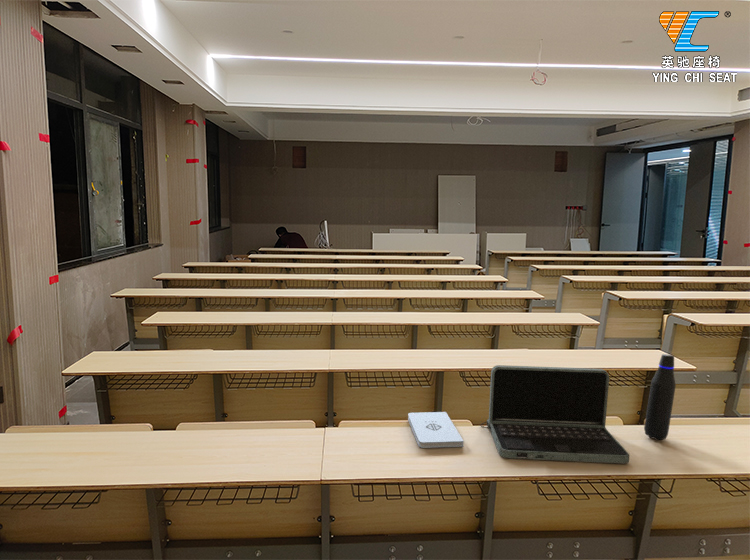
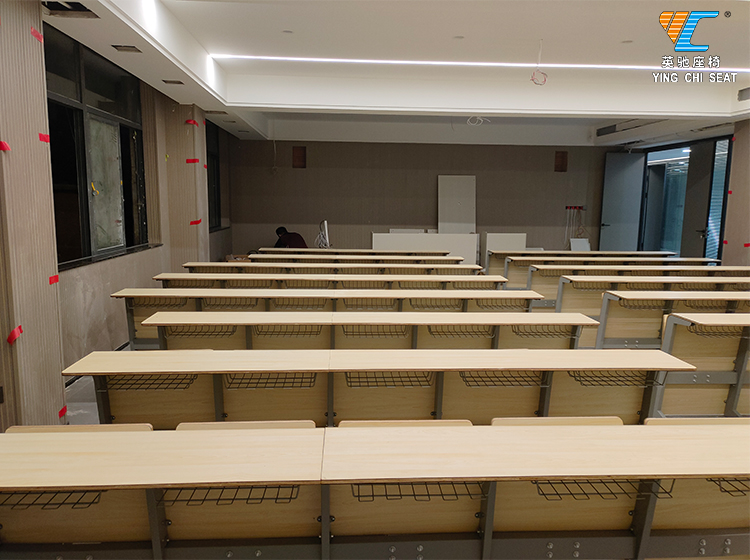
- water bottle [643,353,677,442]
- notepad [407,411,464,449]
- laptop [479,364,630,465]
